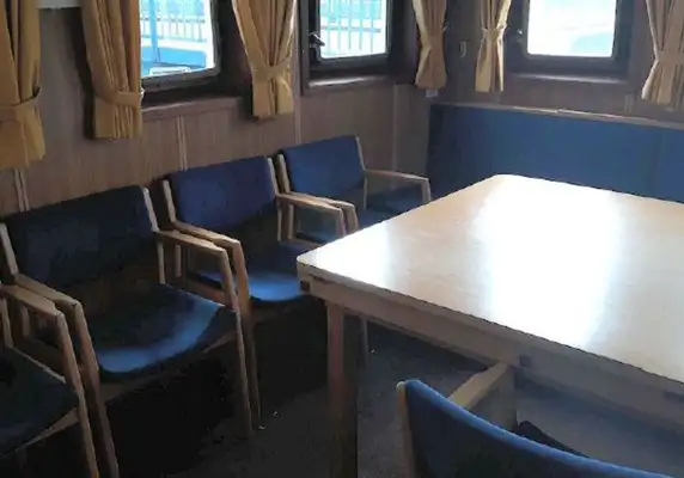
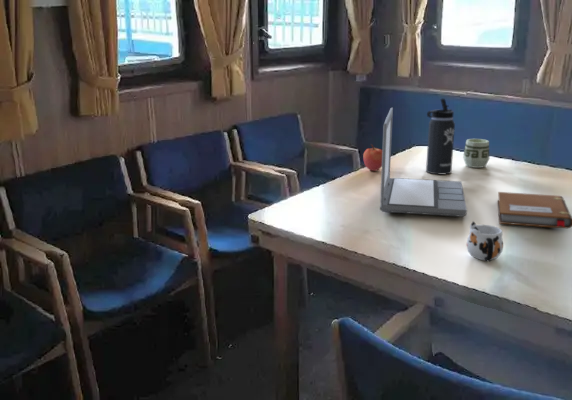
+ mug [466,220,504,263]
+ laptop [379,107,468,218]
+ notebook [497,191,572,229]
+ thermos bottle [425,98,456,175]
+ cup [462,138,490,169]
+ apple [362,143,382,172]
